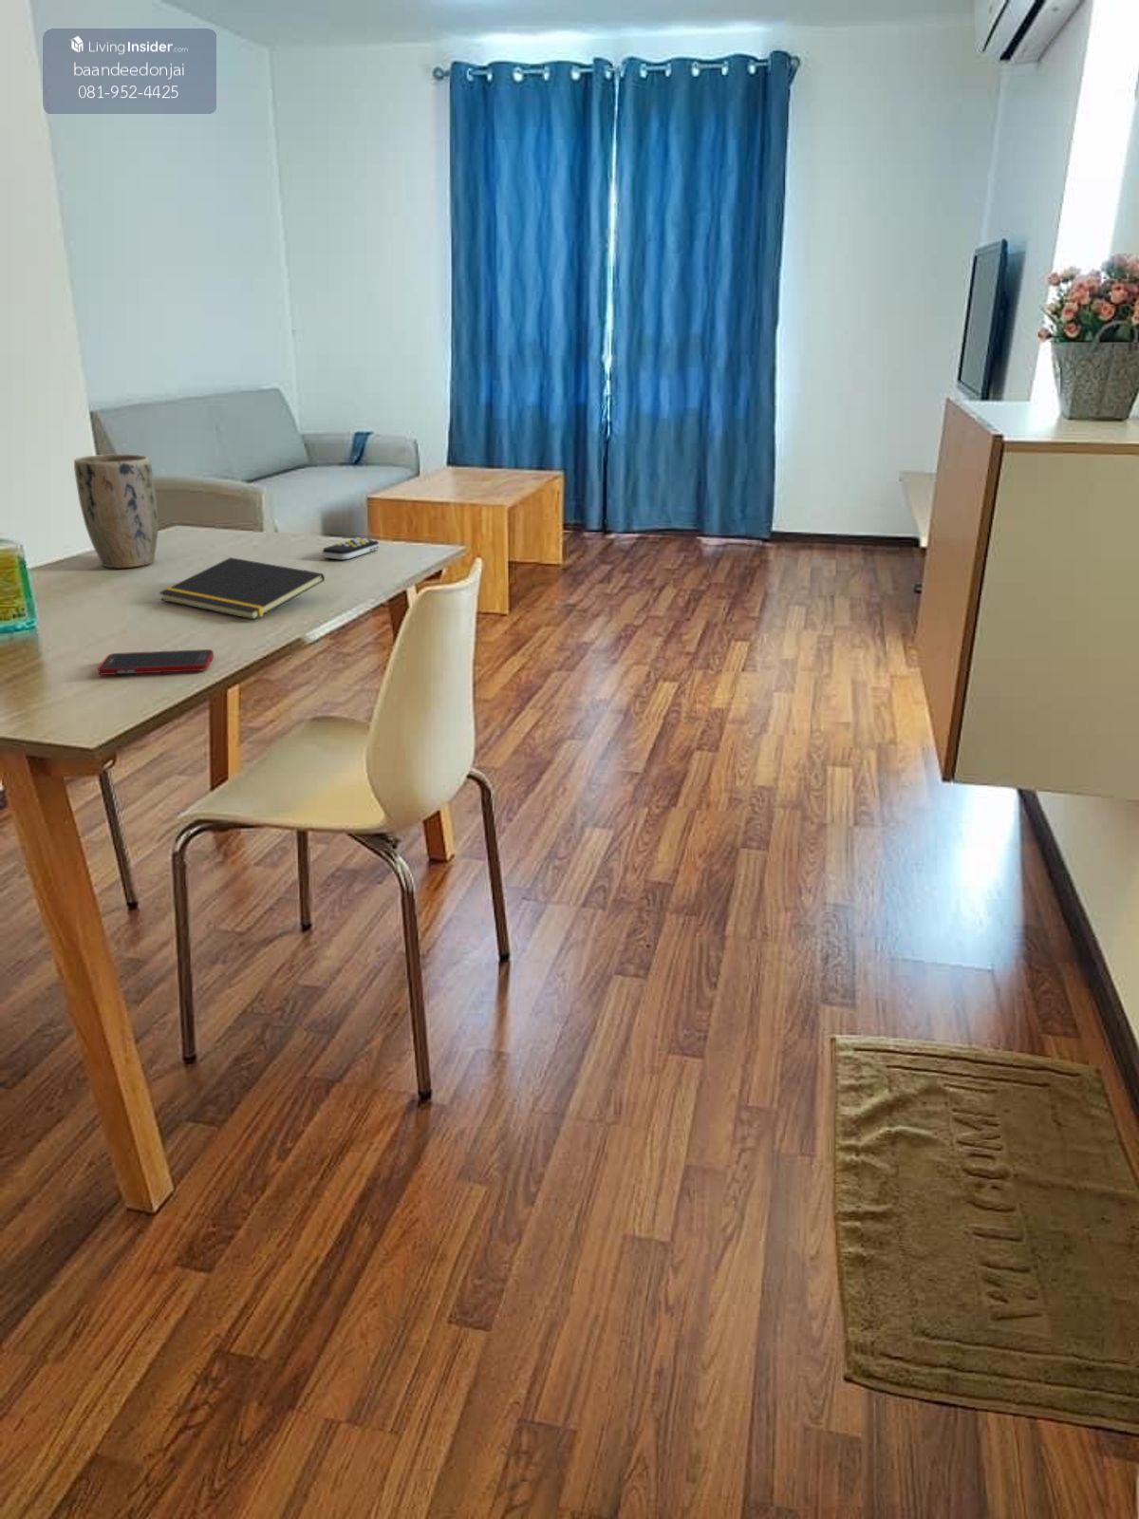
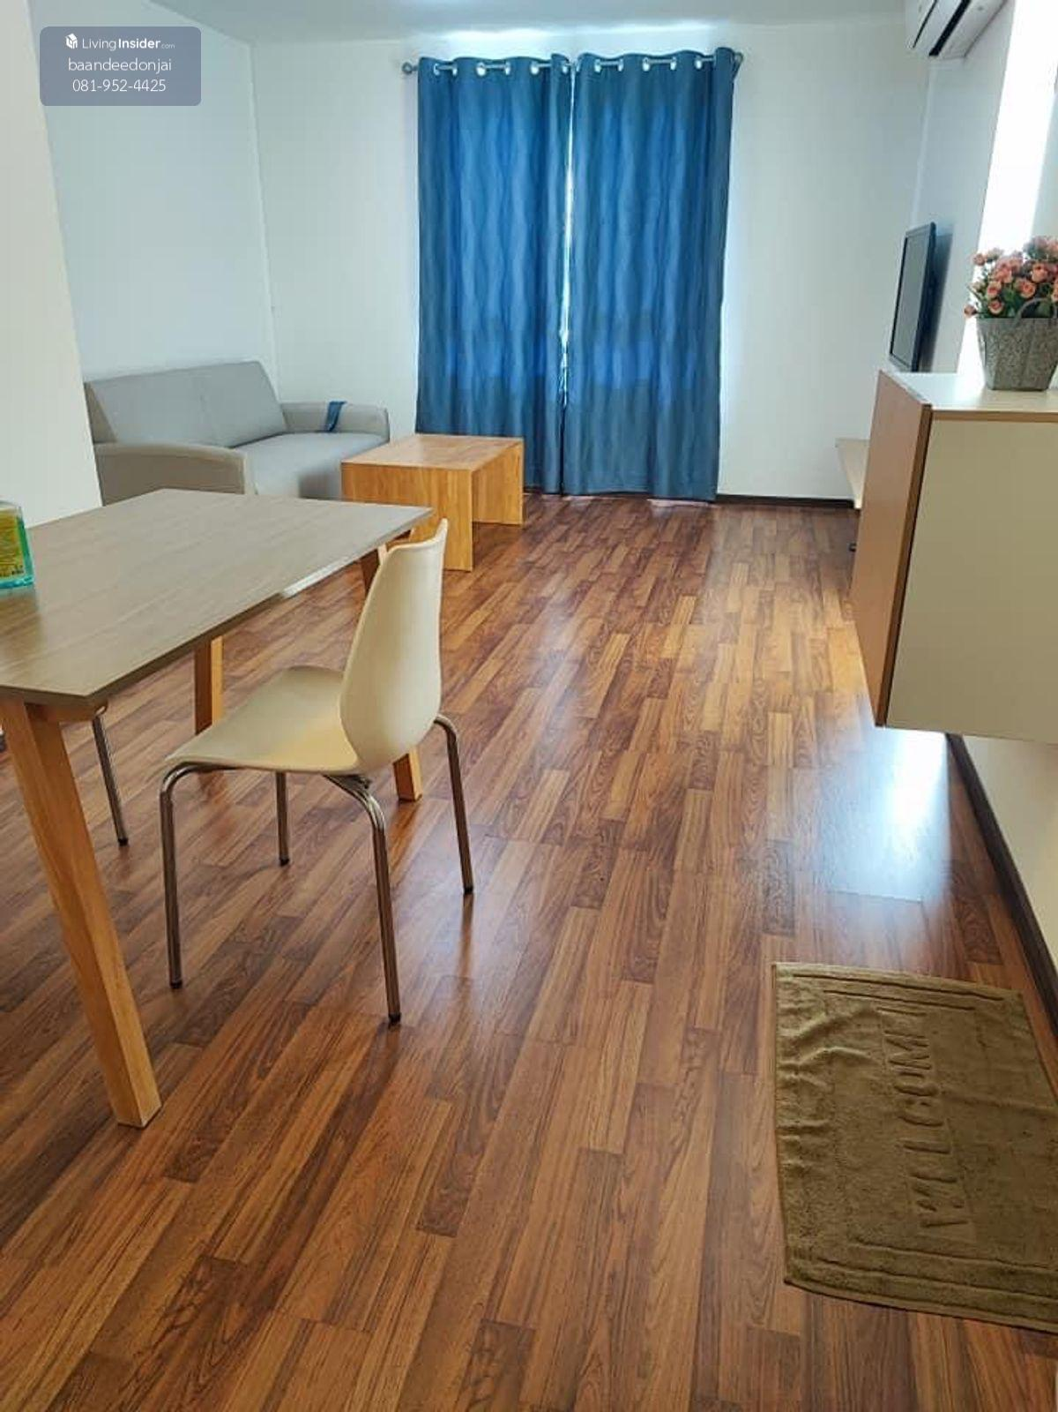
- plant pot [73,453,158,568]
- remote control [322,536,379,560]
- notepad [158,556,325,621]
- cell phone [97,648,214,676]
